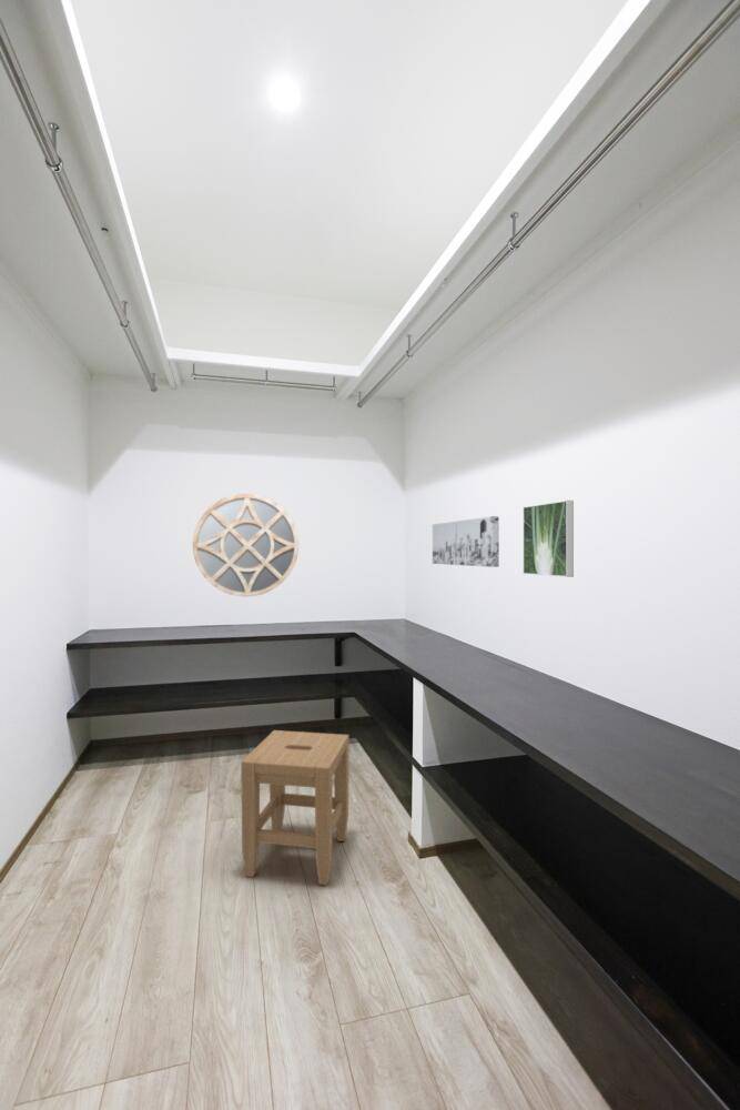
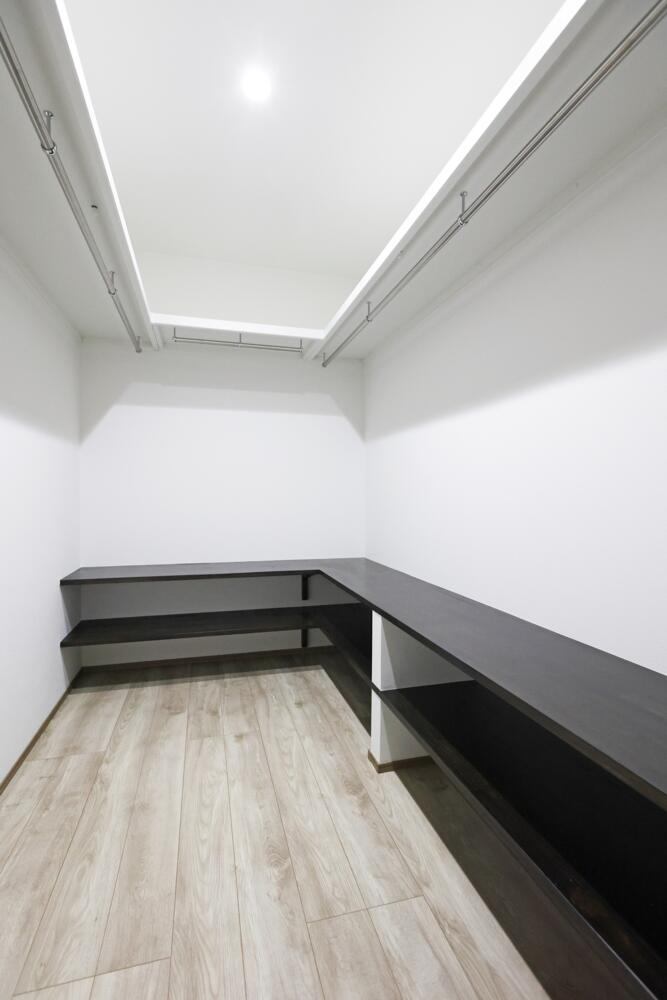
- home mirror [192,493,300,598]
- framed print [523,500,575,578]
- wall art [432,515,500,568]
- stool [240,729,349,887]
